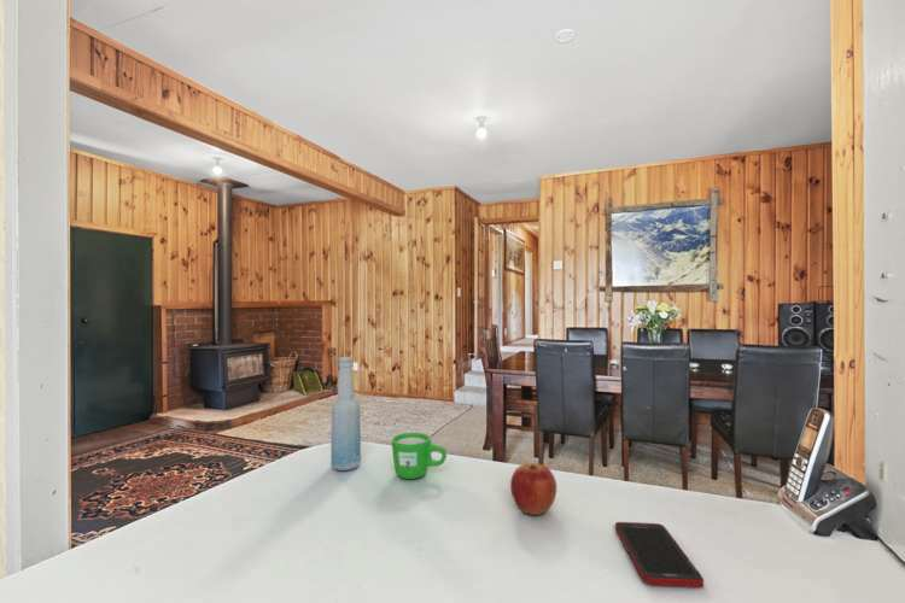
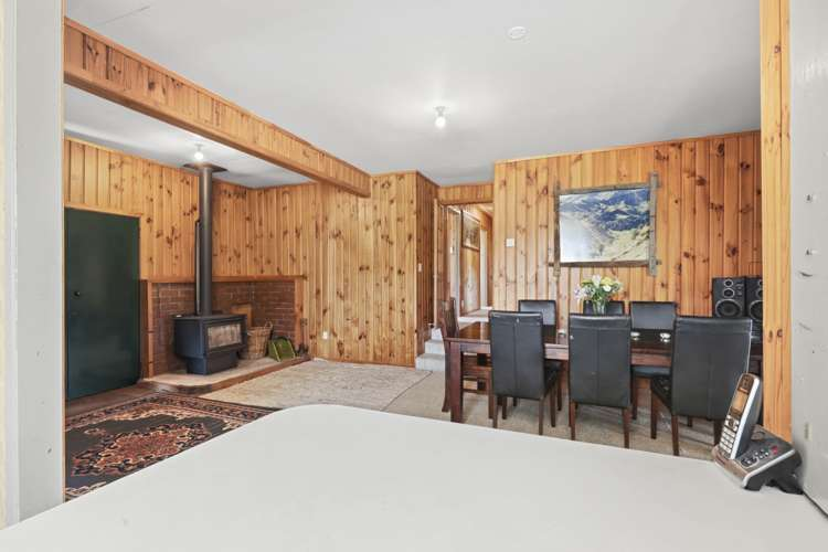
- apple [509,462,557,516]
- bottle [329,356,362,472]
- mug [391,432,448,480]
- cell phone [614,521,705,589]
